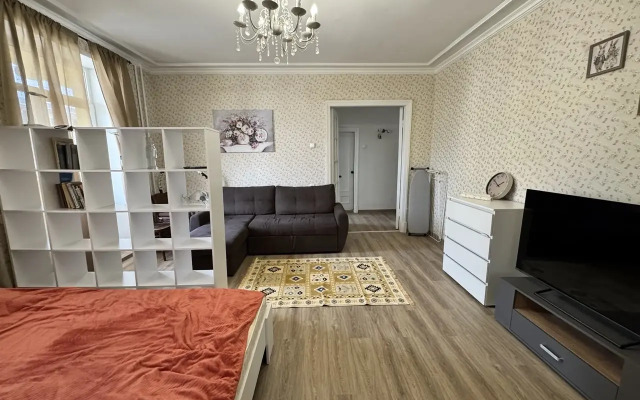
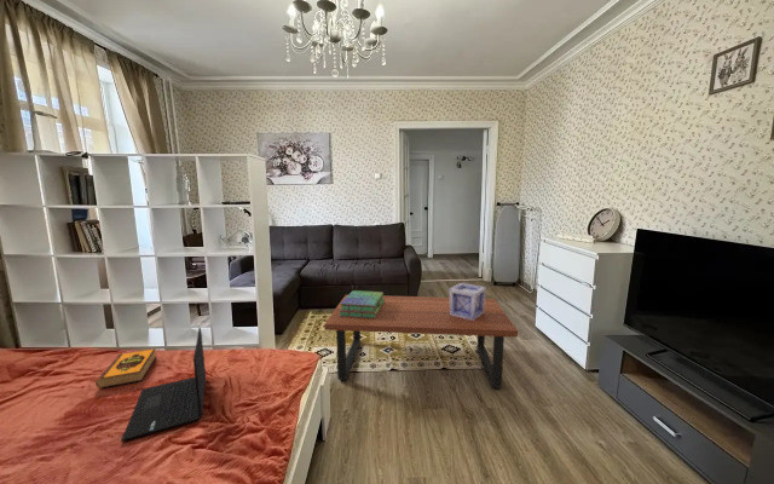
+ hardback book [94,347,157,390]
+ wooden crate [449,282,487,321]
+ coffee table [323,294,519,390]
+ laptop [120,327,207,443]
+ stack of books [340,289,385,318]
